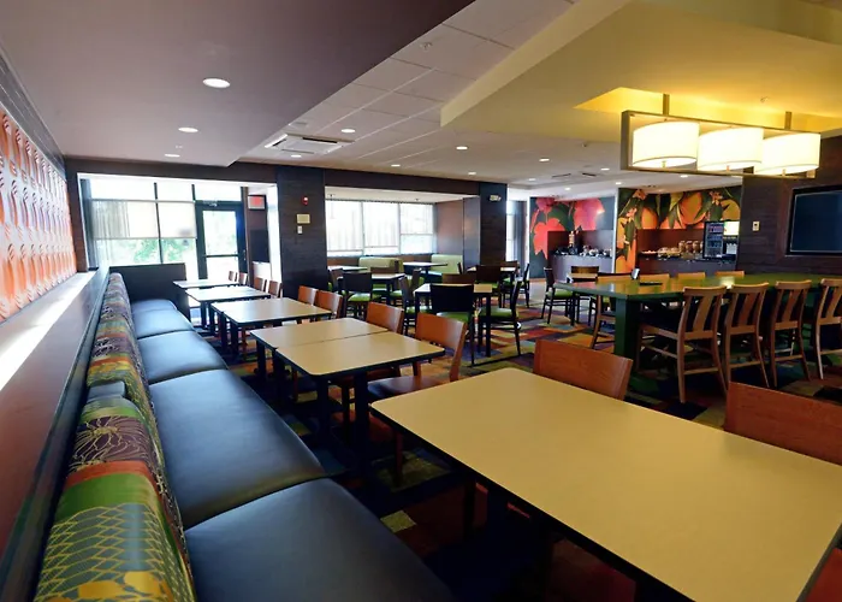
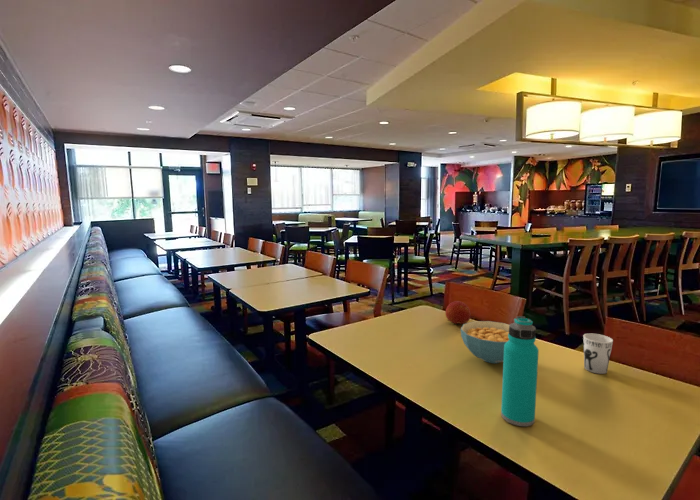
+ water bottle [500,315,540,427]
+ cup [582,333,614,375]
+ cereal bowl [460,320,510,364]
+ fruit [445,300,472,325]
